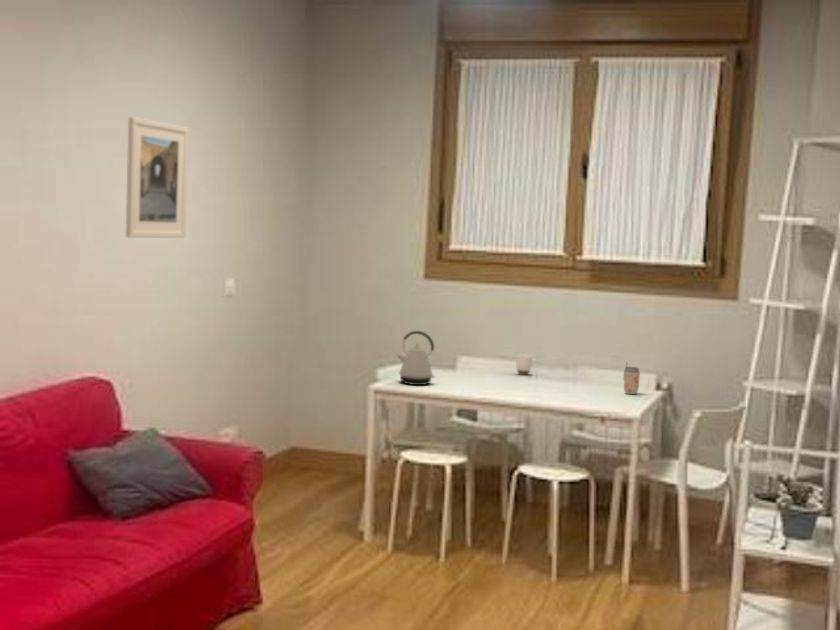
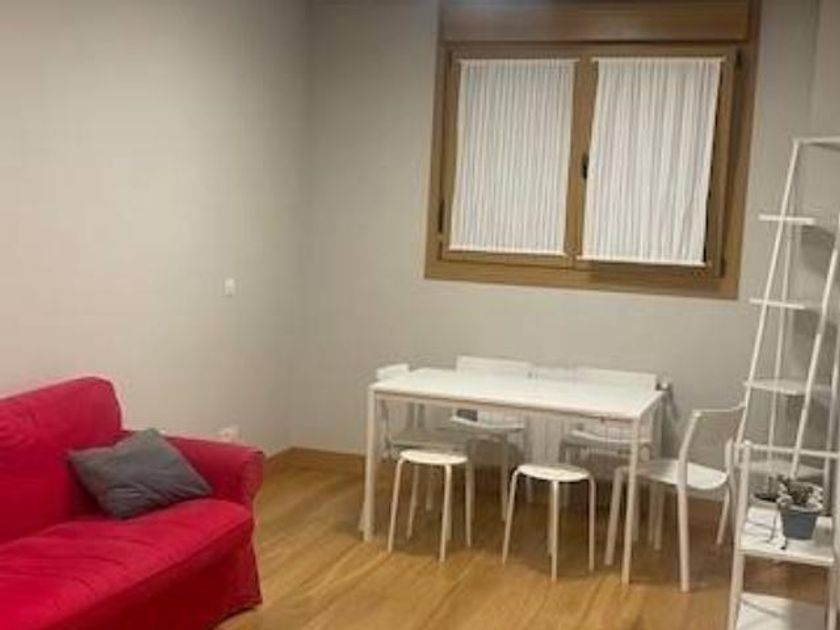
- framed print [125,116,189,239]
- kettle [396,330,436,386]
- beverage can [623,361,641,395]
- mug [515,354,539,376]
